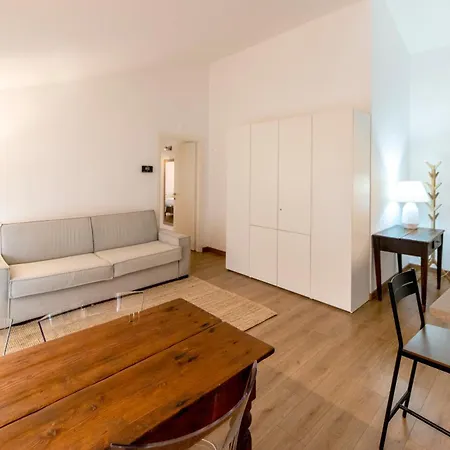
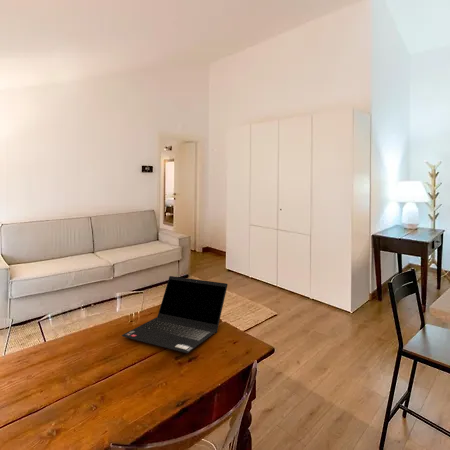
+ laptop computer [121,275,229,354]
